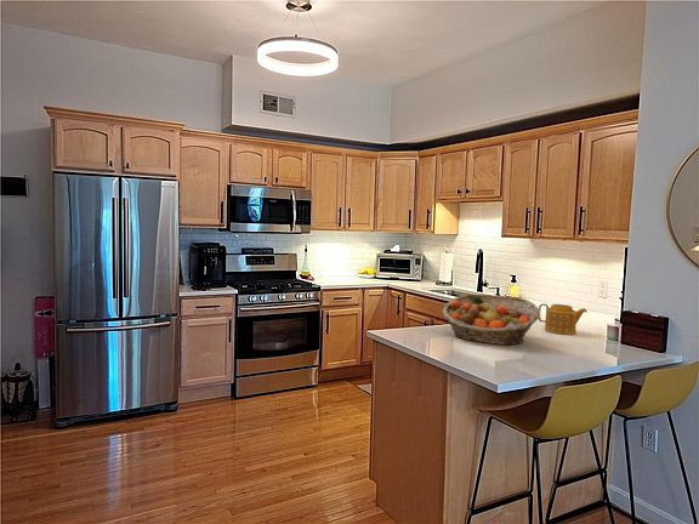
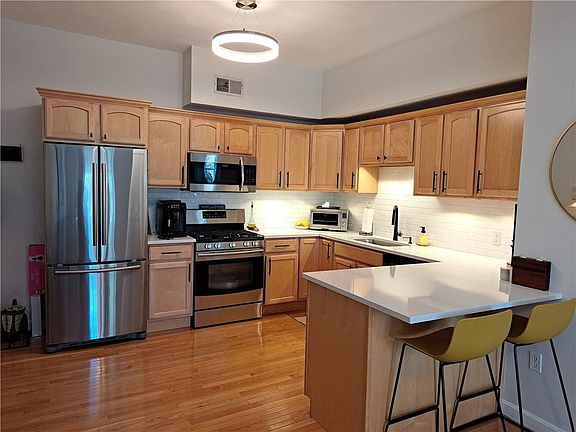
- teapot [538,302,589,336]
- fruit basket [441,294,541,346]
